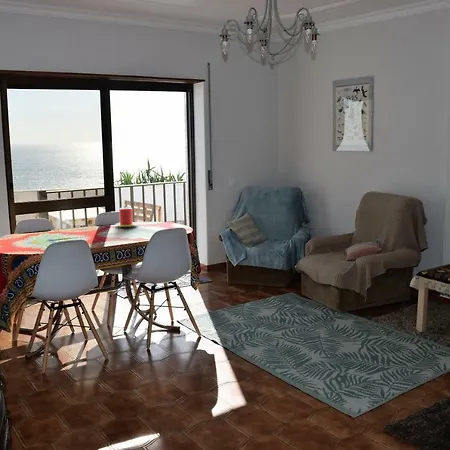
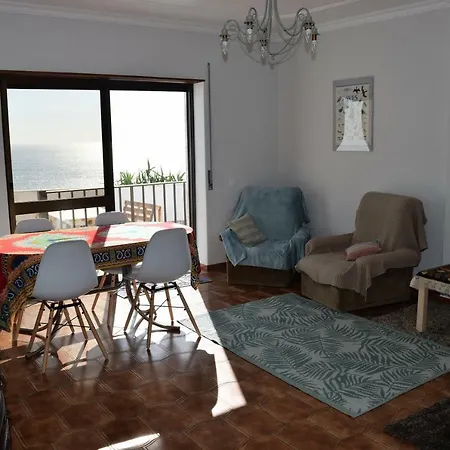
- candle [115,207,138,228]
